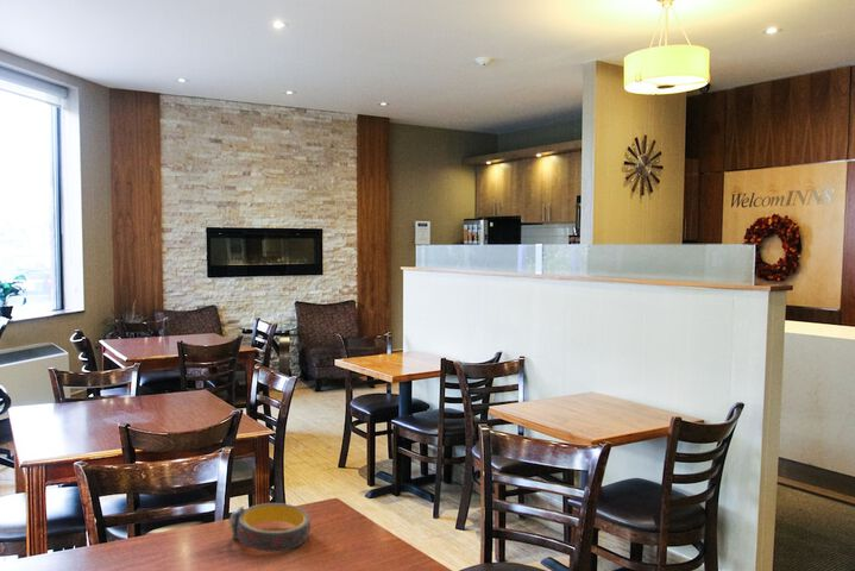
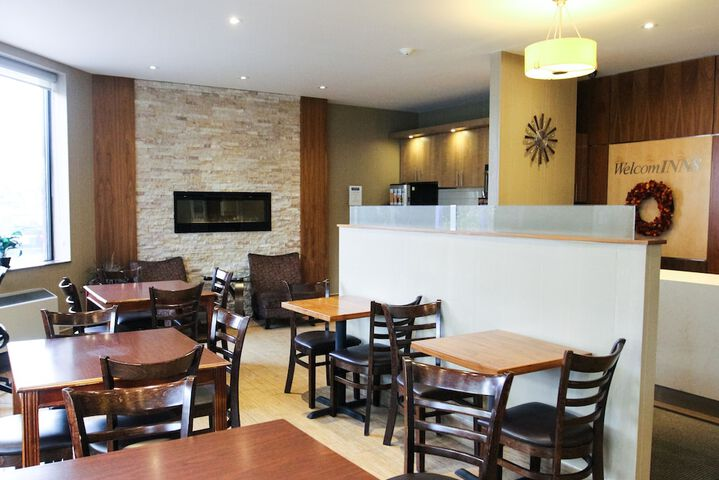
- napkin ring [227,502,312,553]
